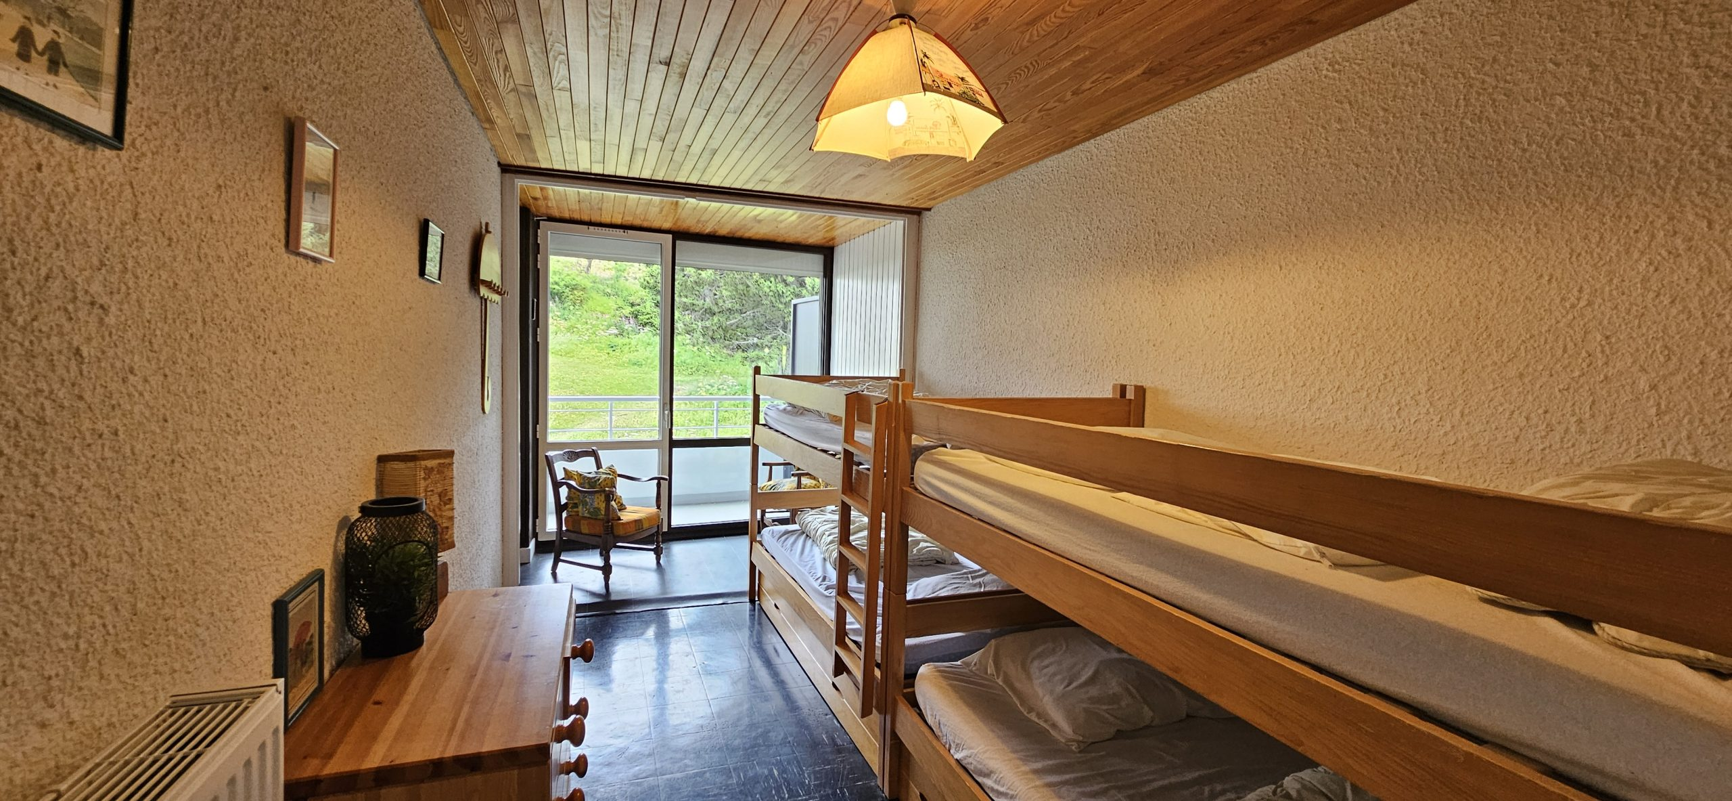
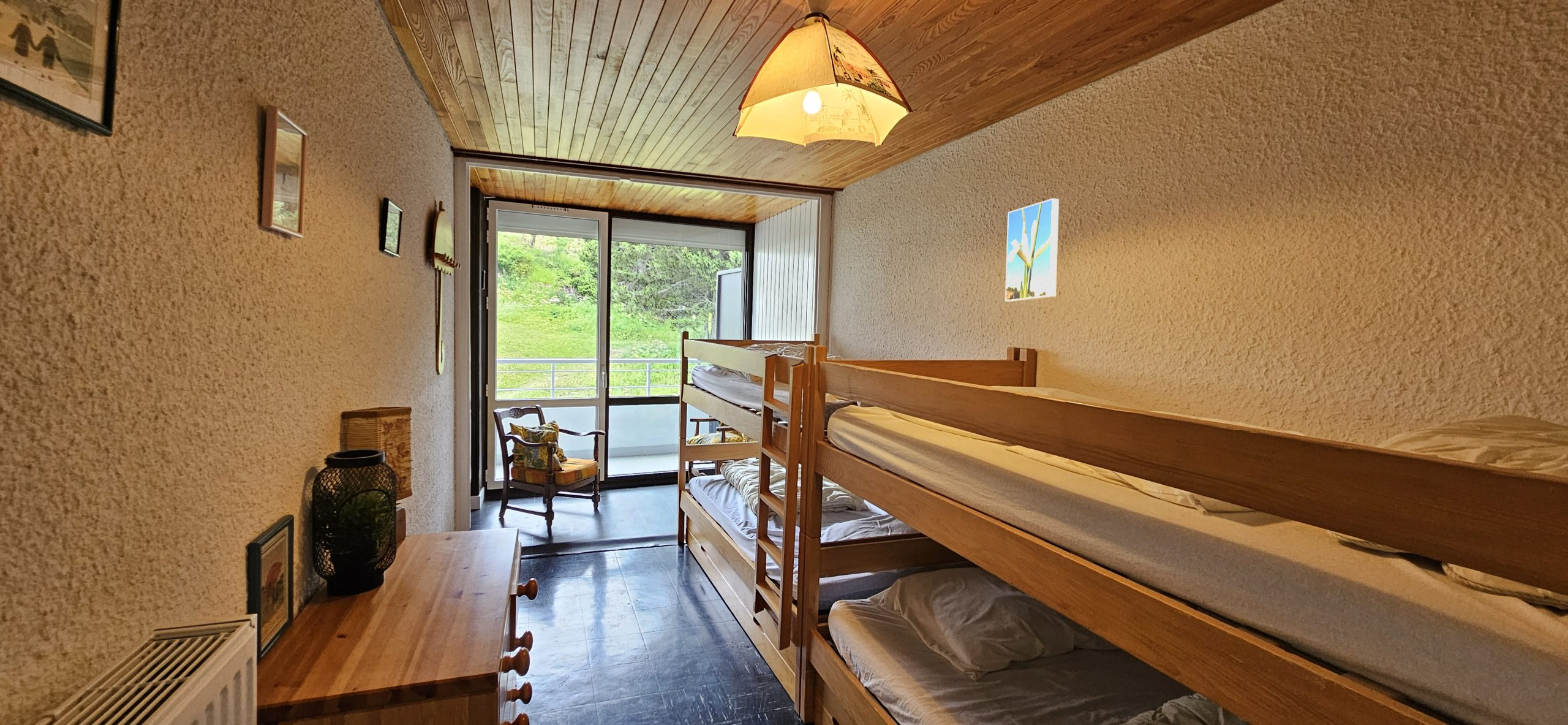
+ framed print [1004,198,1060,302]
